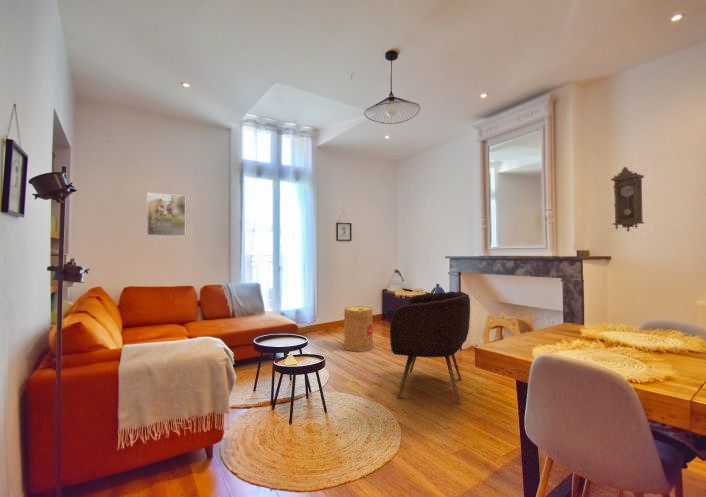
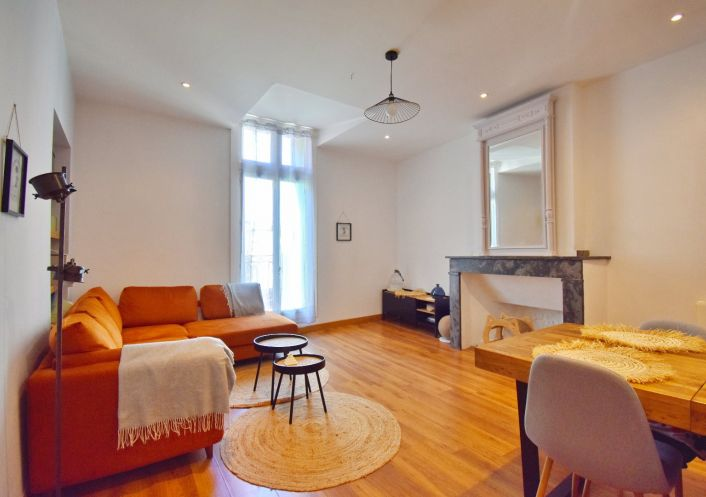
- pendulum clock [610,166,646,233]
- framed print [146,191,186,237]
- basket [343,305,374,353]
- armchair [389,290,471,405]
